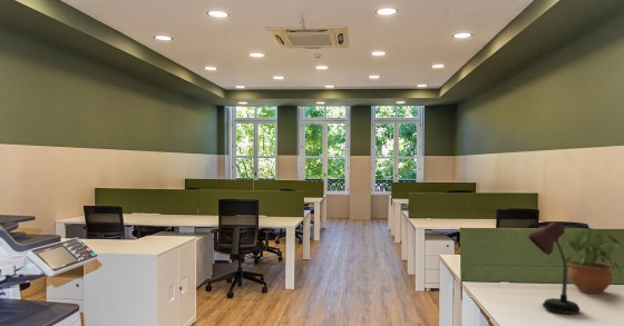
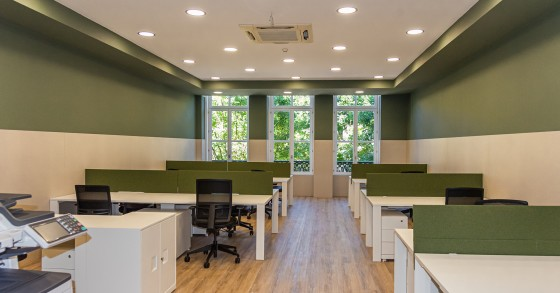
- potted plant [565,226,624,295]
- desk lamp [527,220,582,315]
